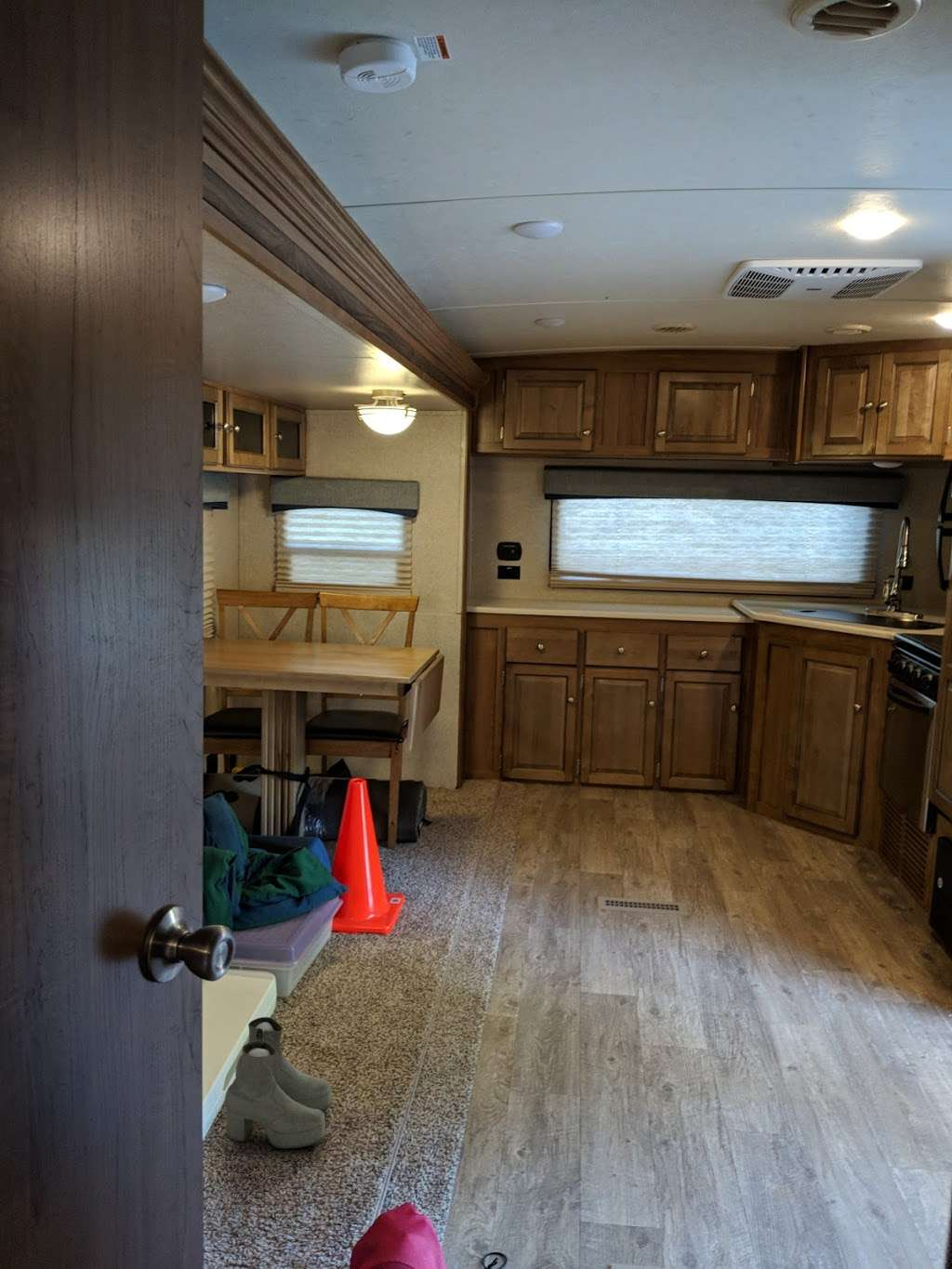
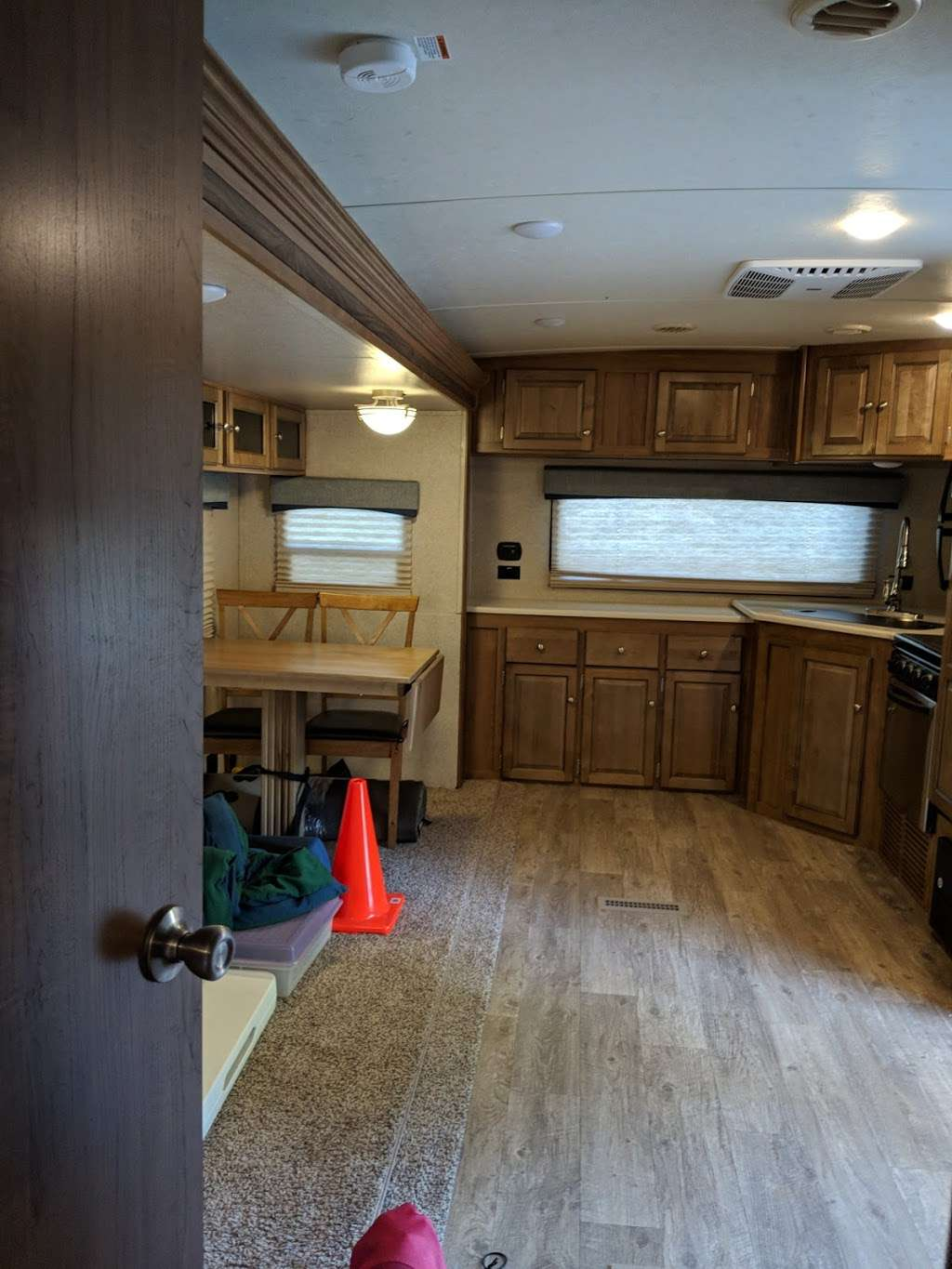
- boots [224,1016,333,1150]
